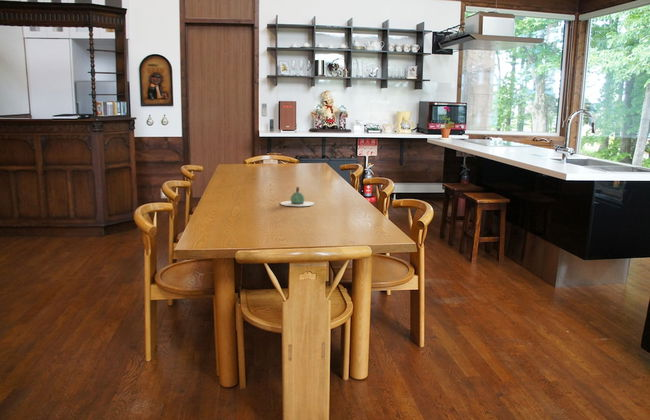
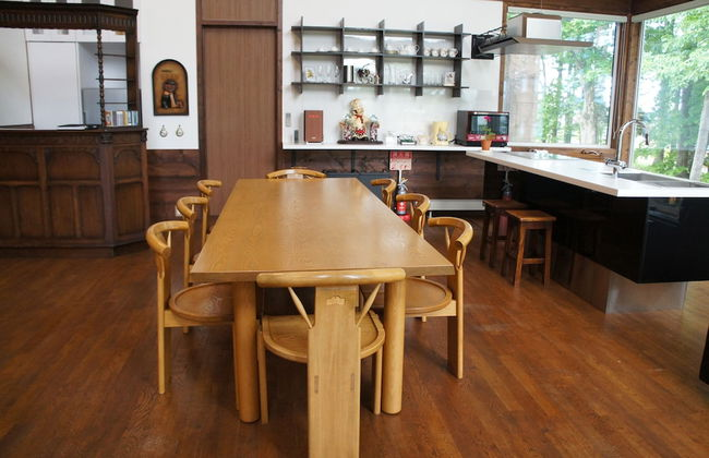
- teapot [279,186,316,207]
